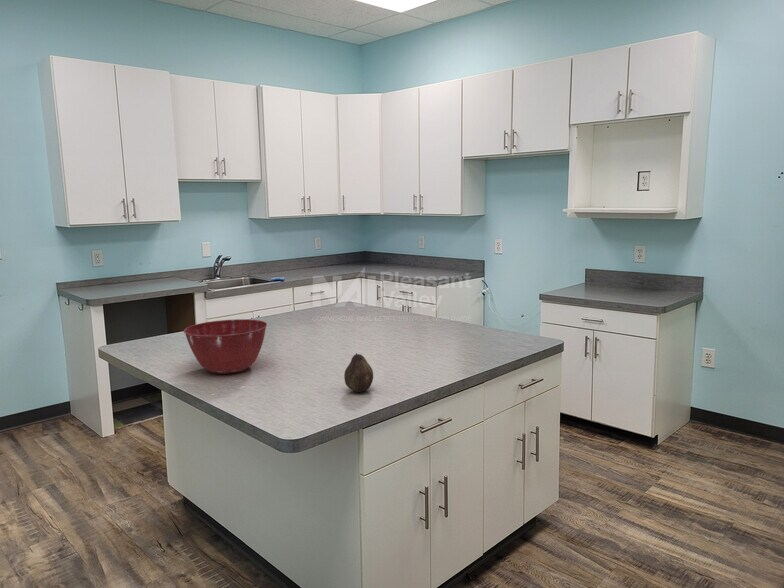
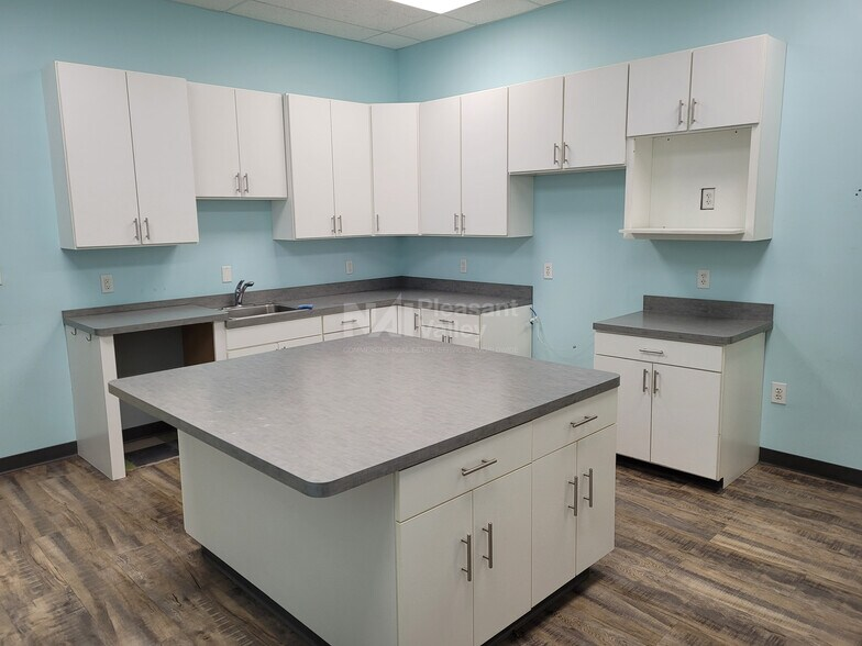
- fruit [343,352,374,393]
- mixing bowl [183,318,268,375]
